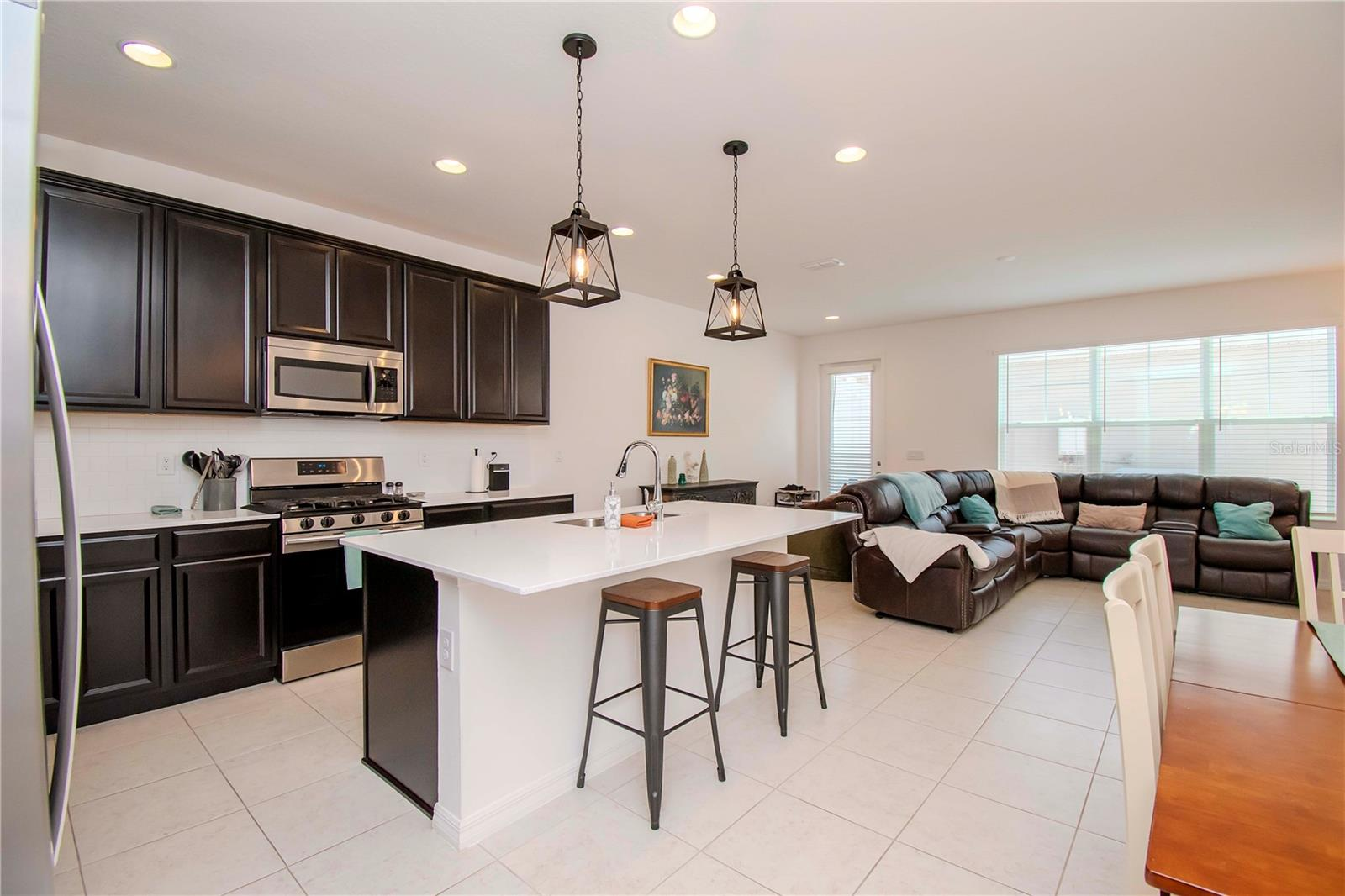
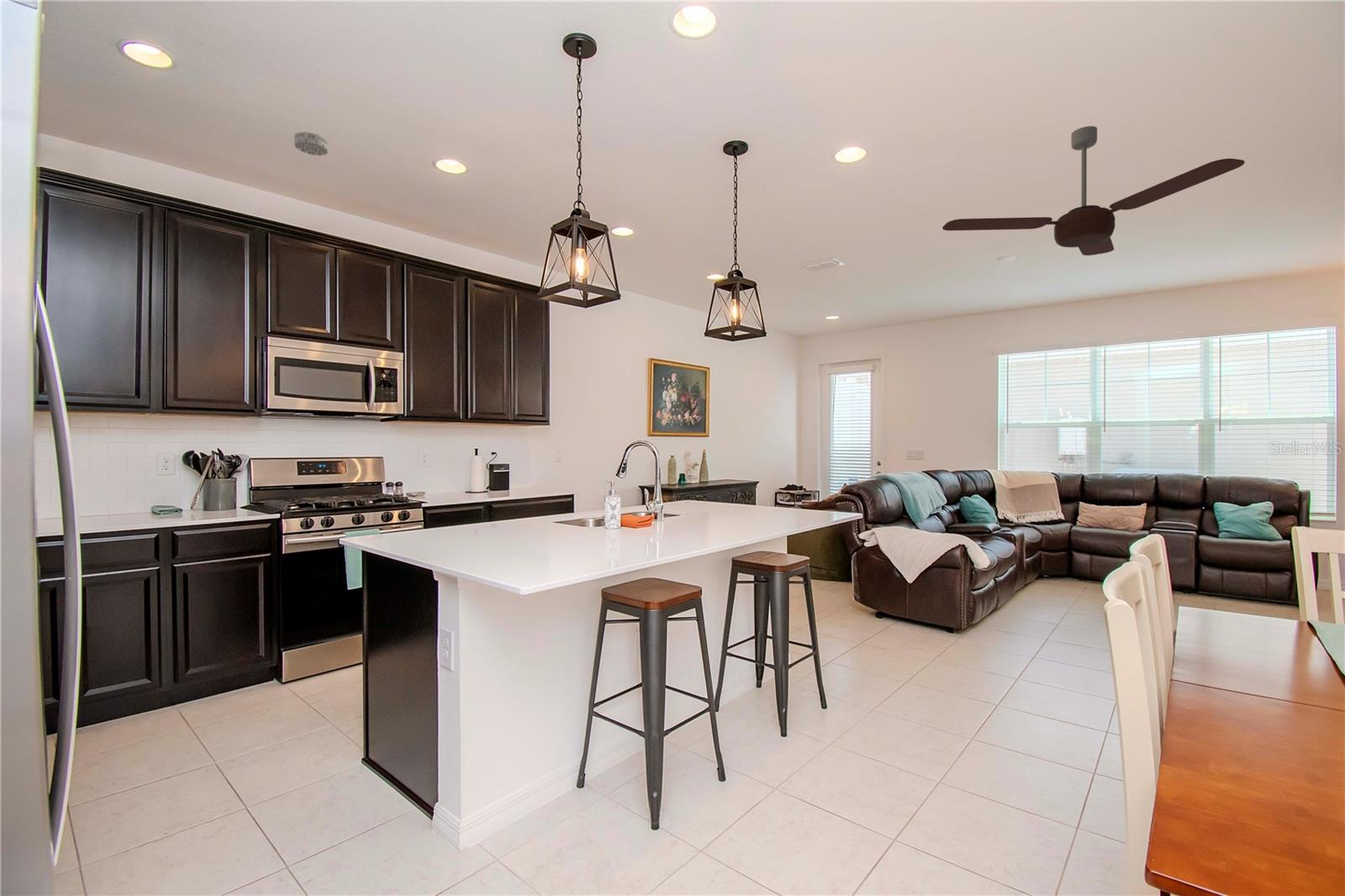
+ ceiling fan [942,125,1245,256]
+ smoke detector [293,130,329,156]
